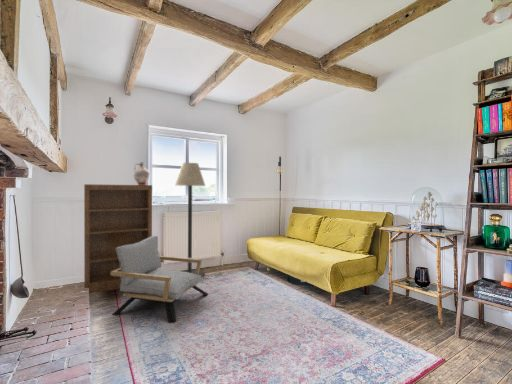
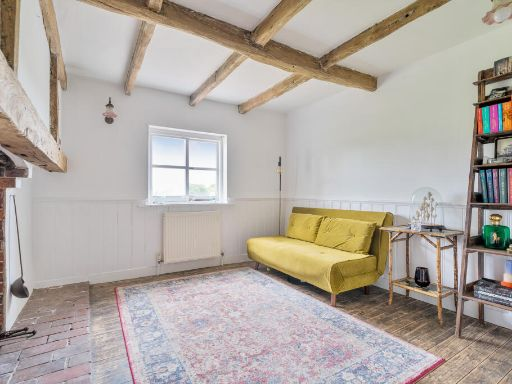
- floor lamp [174,162,206,278]
- bookshelf [83,183,153,294]
- ceramic jug [133,162,151,185]
- armchair [111,235,209,324]
